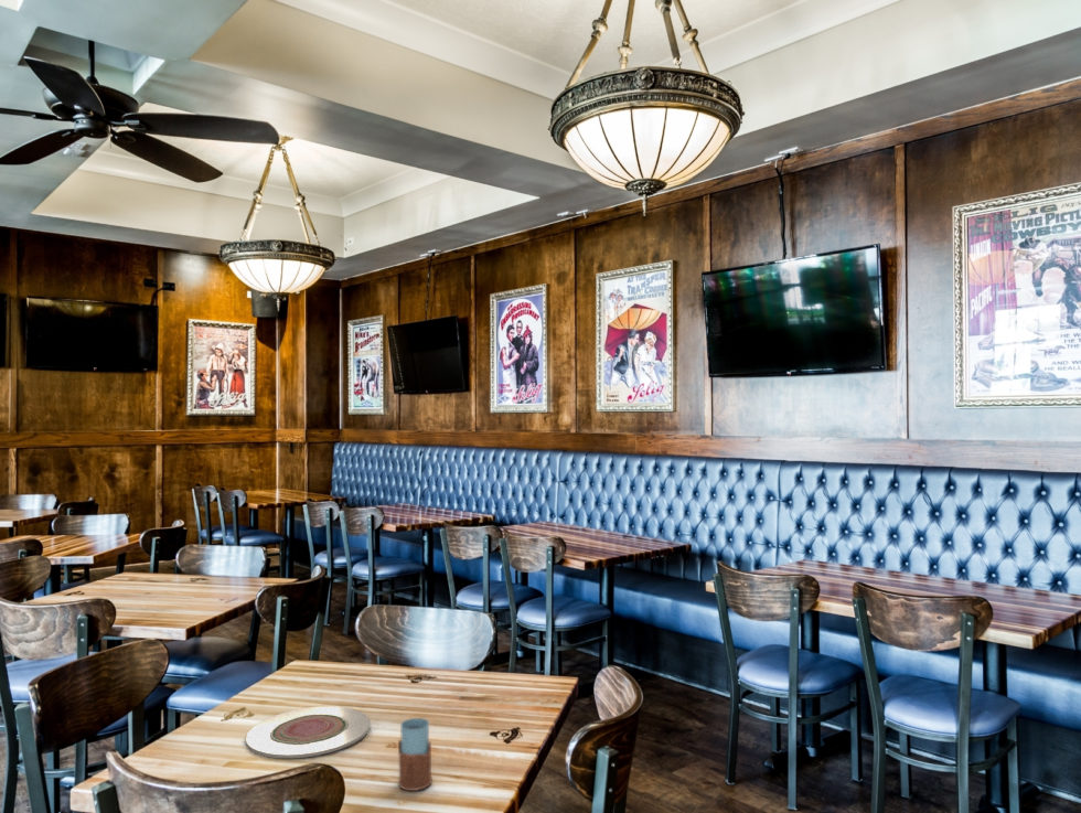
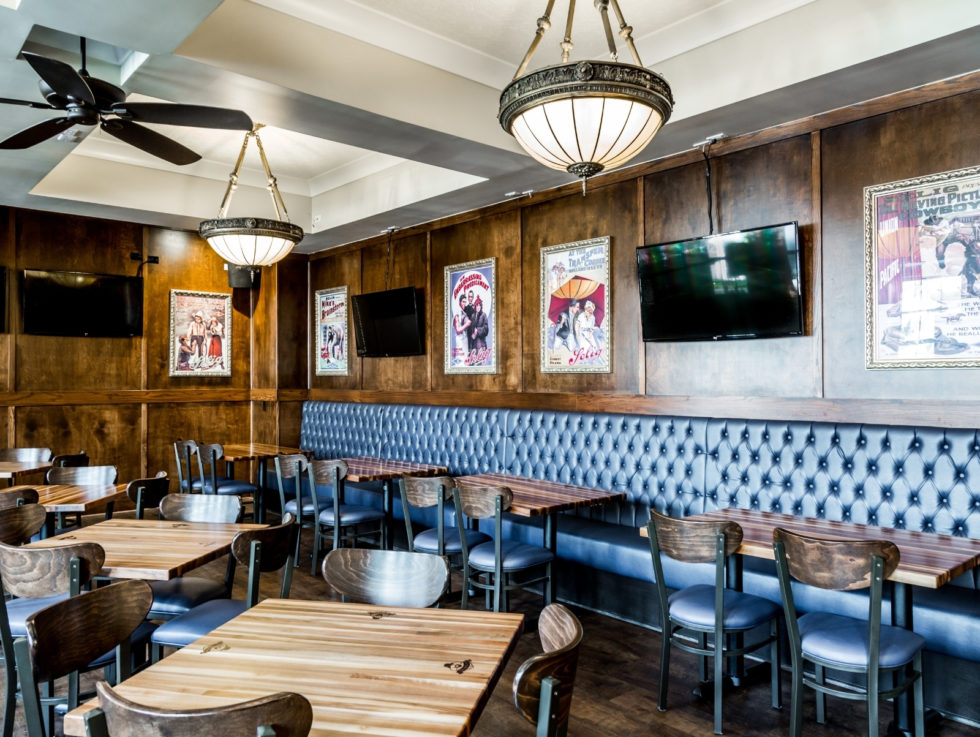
- plate [245,705,372,759]
- drinking glass [397,717,434,792]
